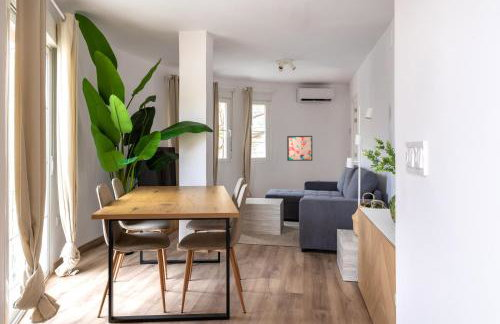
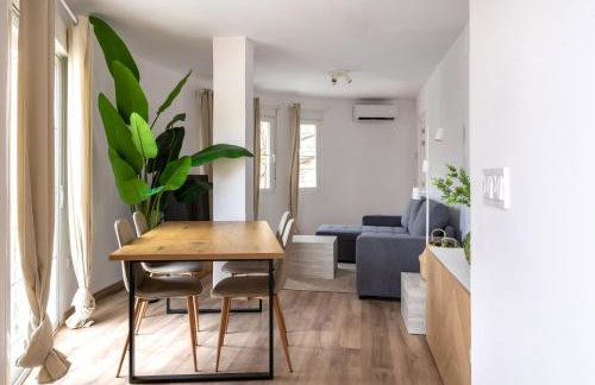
- wall art [286,135,313,162]
